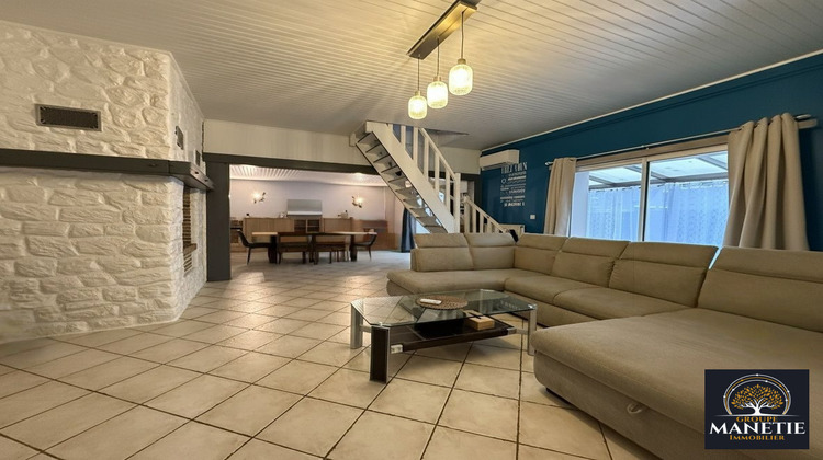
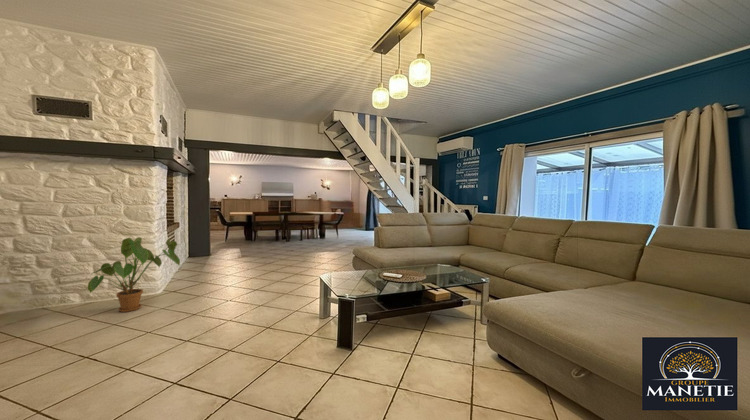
+ house plant [87,236,181,313]
